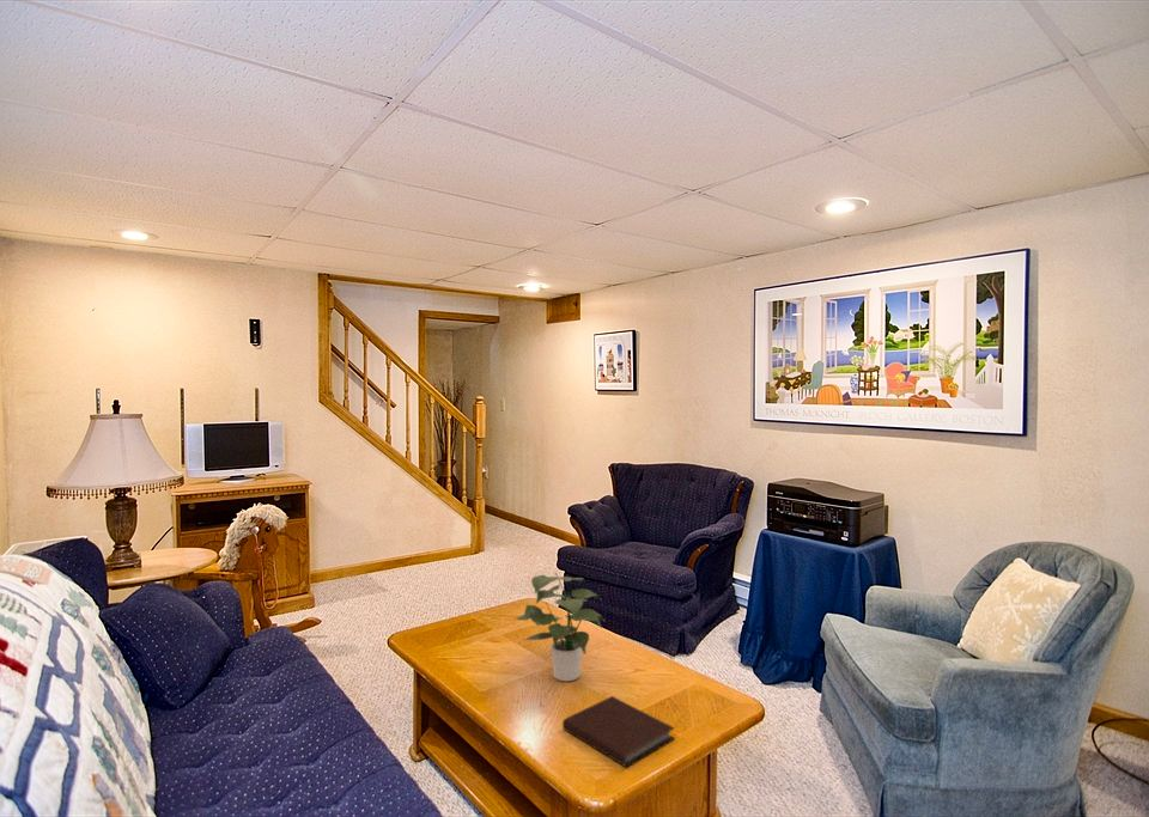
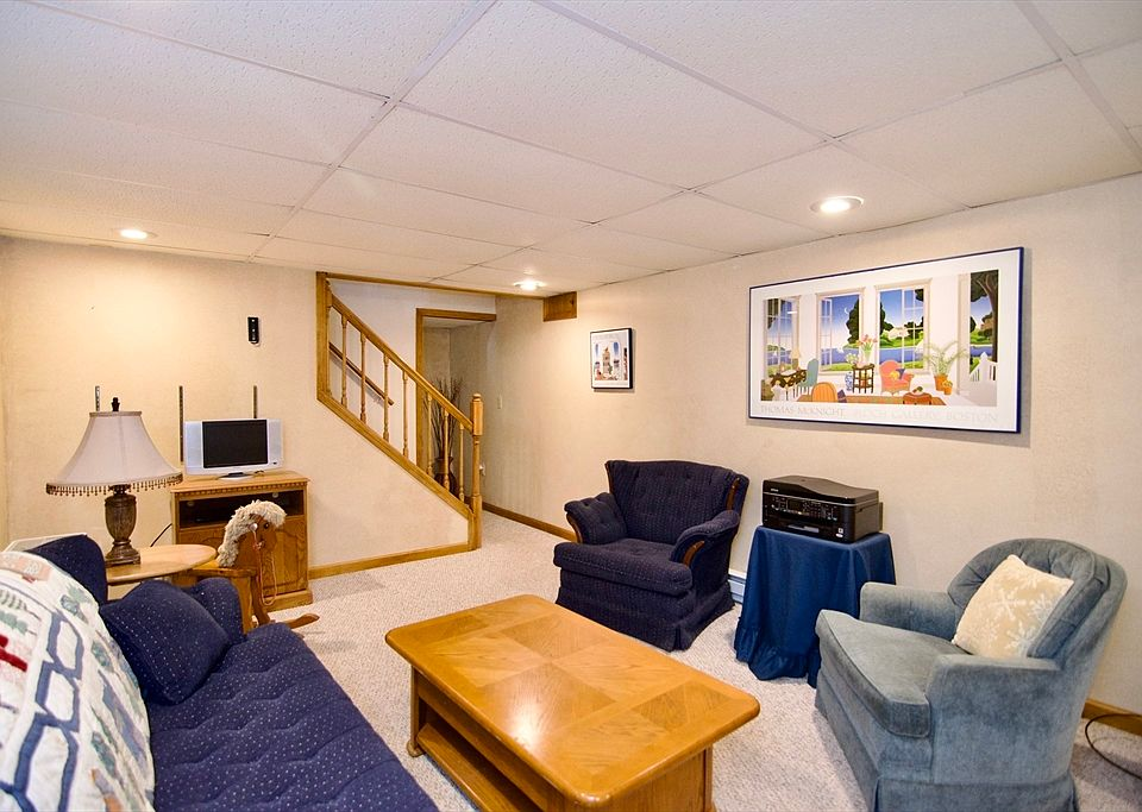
- potted plant [512,572,607,682]
- notebook [561,695,676,768]
